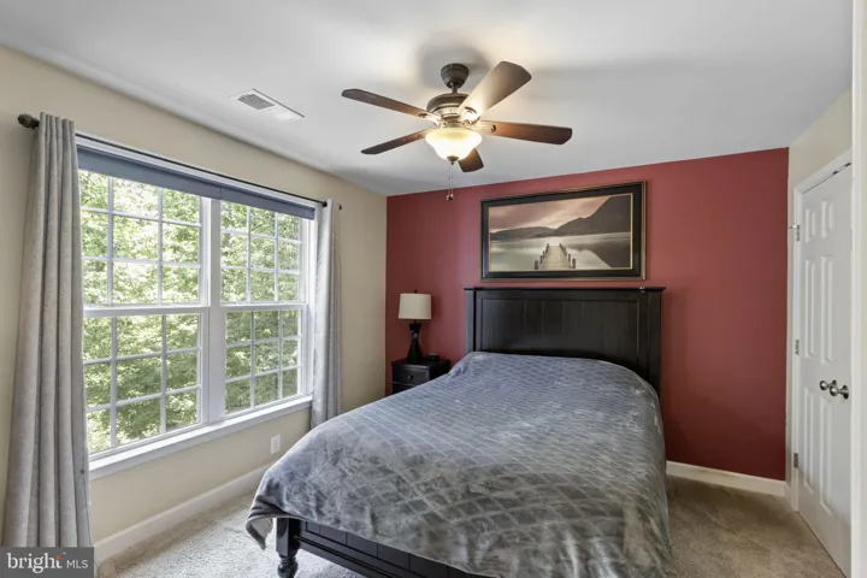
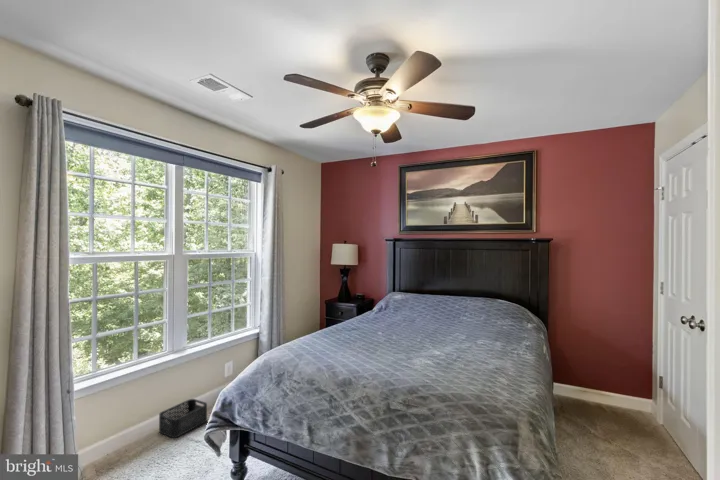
+ storage bin [158,398,208,439]
